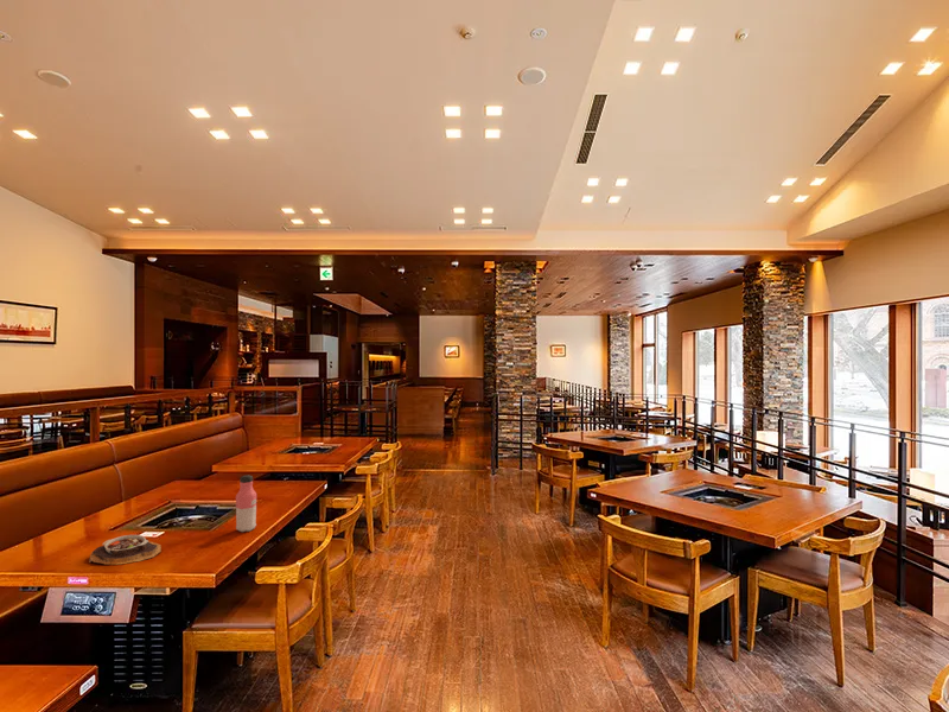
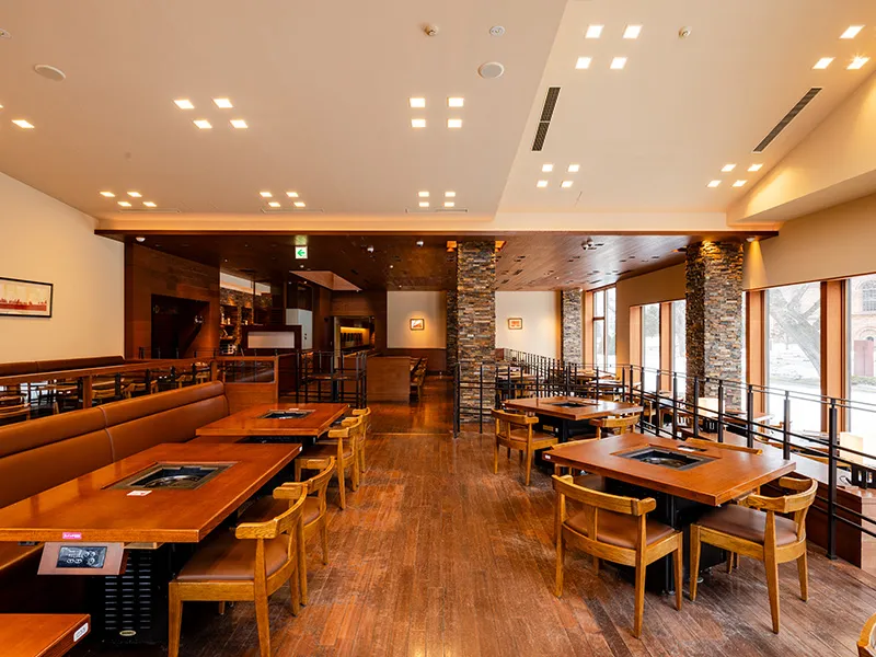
- water bottle [235,473,257,533]
- soup bowl [88,534,163,565]
